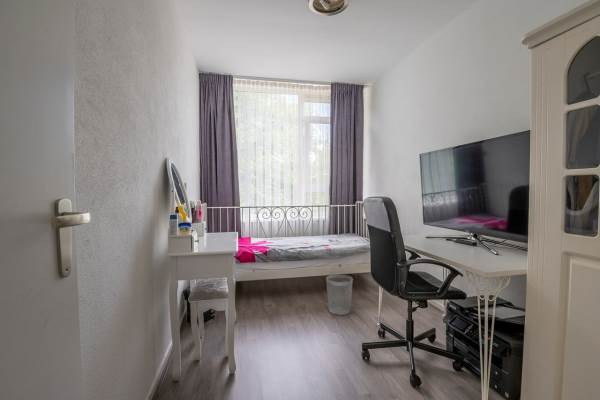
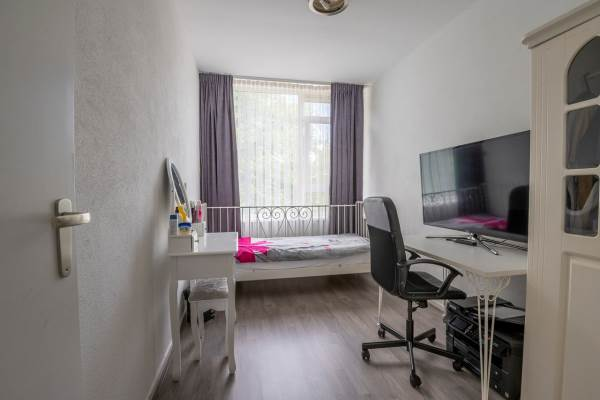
- wastebasket [325,273,354,316]
